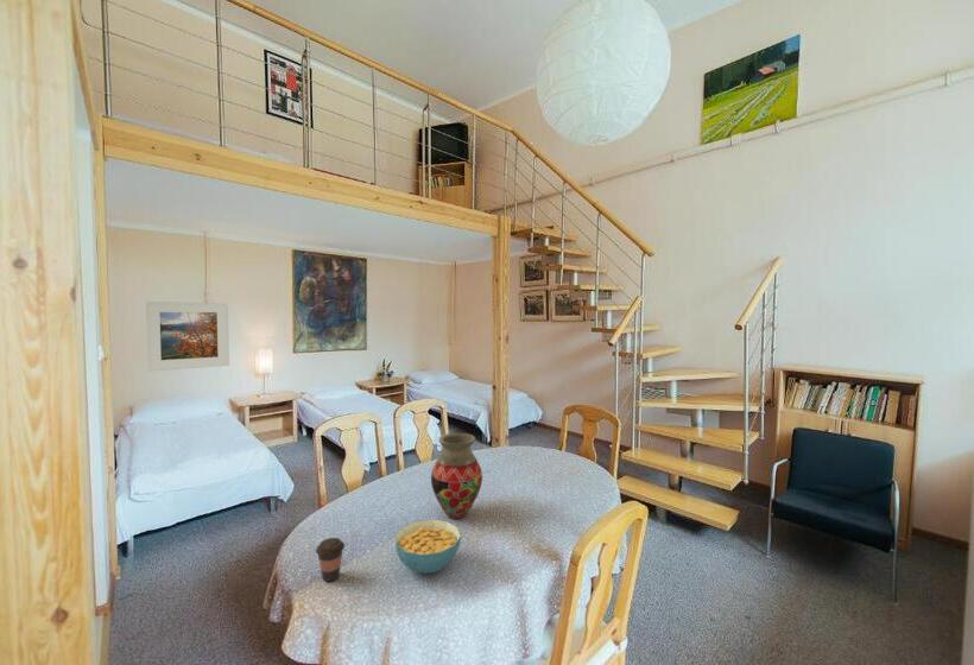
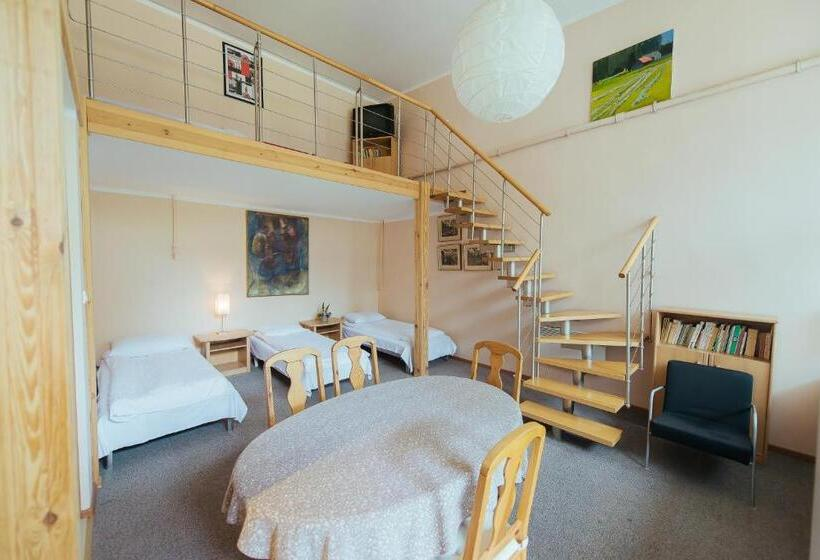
- vase [430,432,483,520]
- coffee cup [315,537,346,583]
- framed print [145,300,230,373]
- cereal bowl [394,518,462,575]
